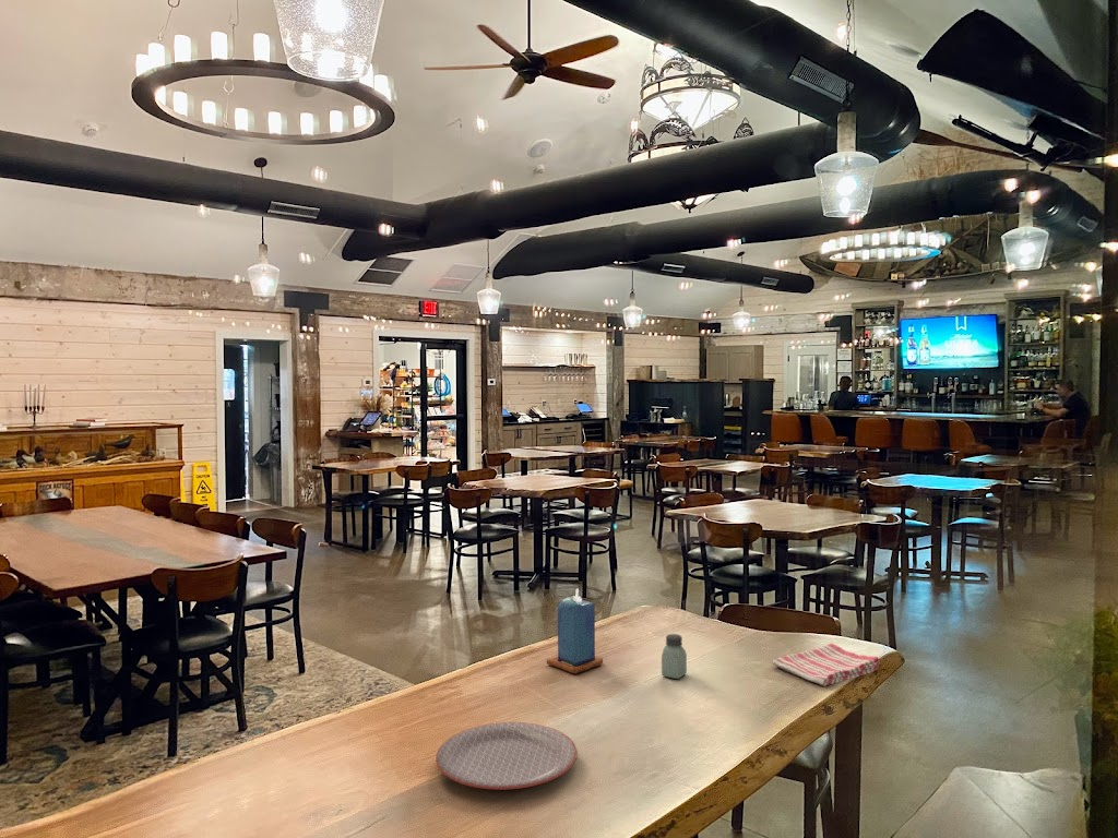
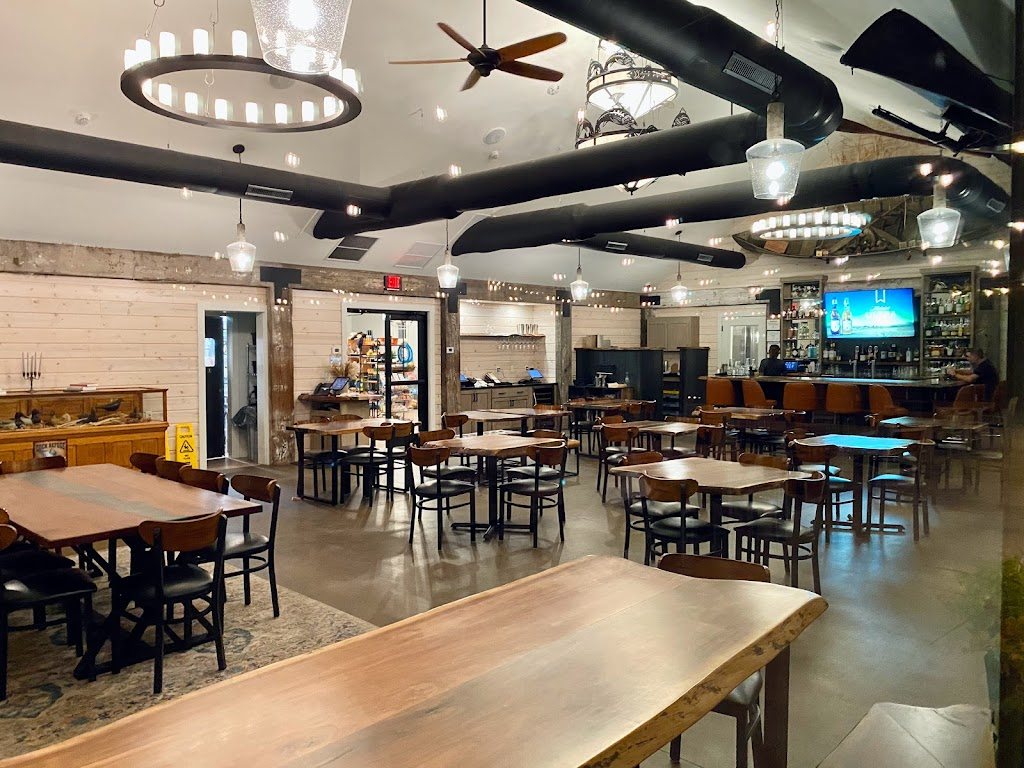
- candle [546,588,604,674]
- dish towel [772,643,881,687]
- plate [435,721,579,791]
- saltshaker [661,633,688,680]
